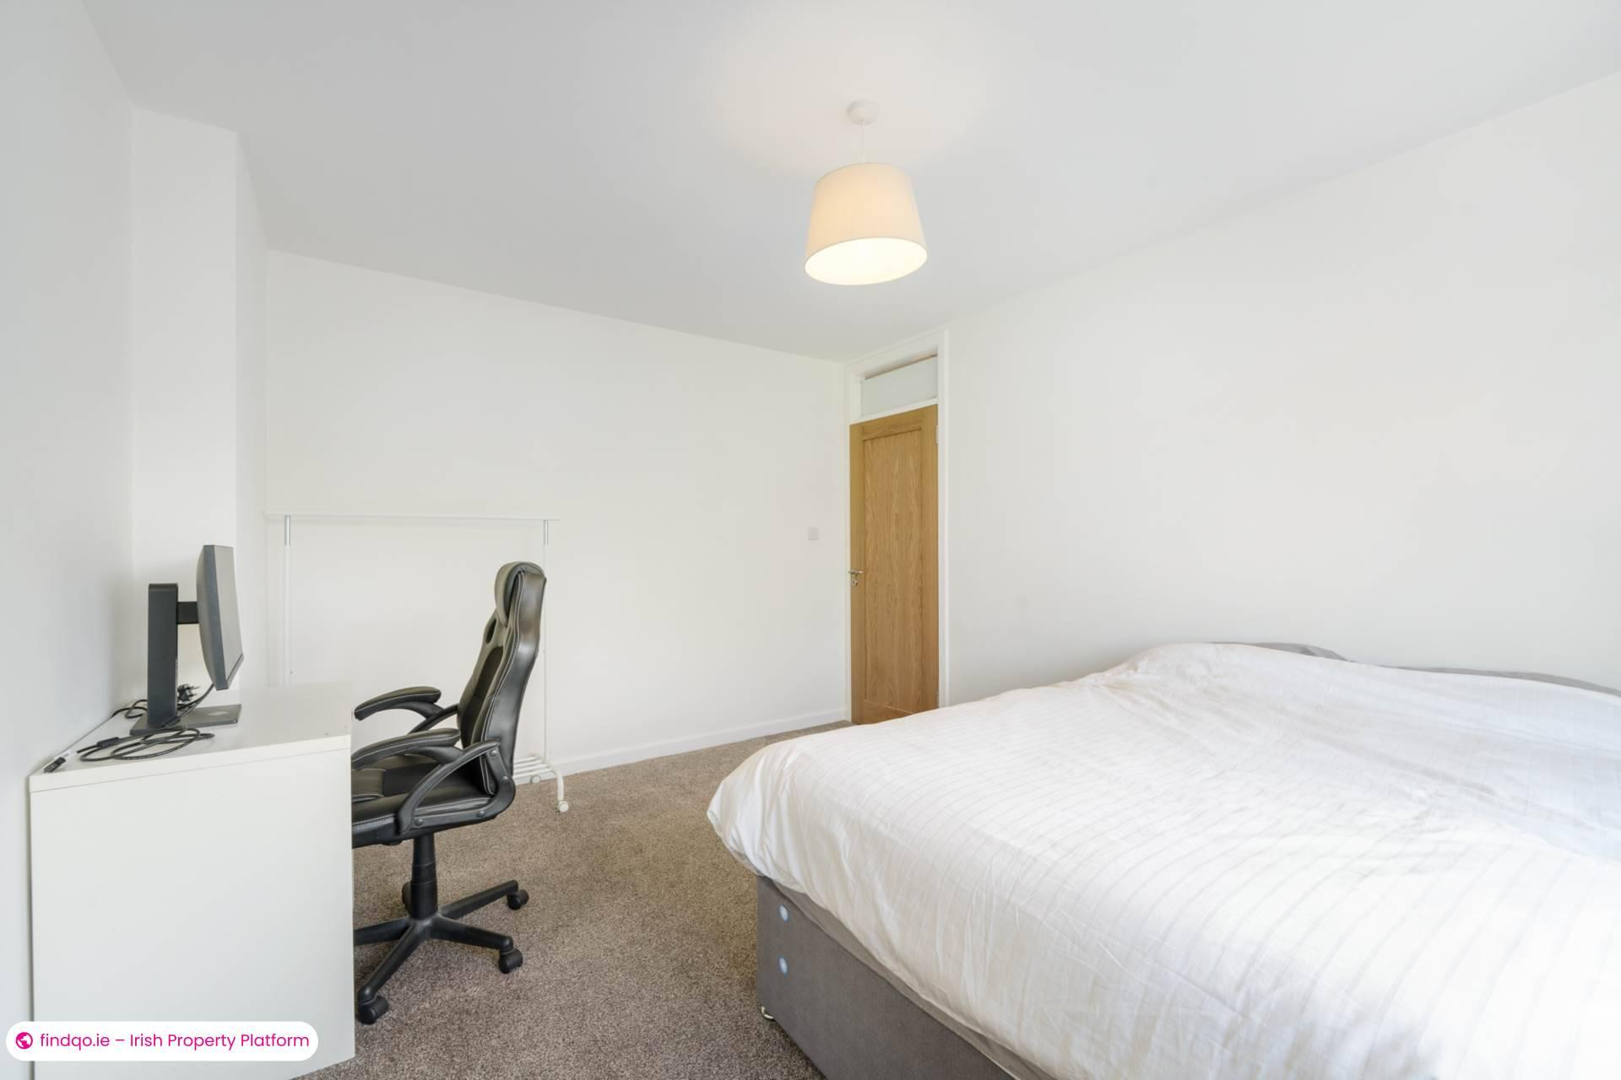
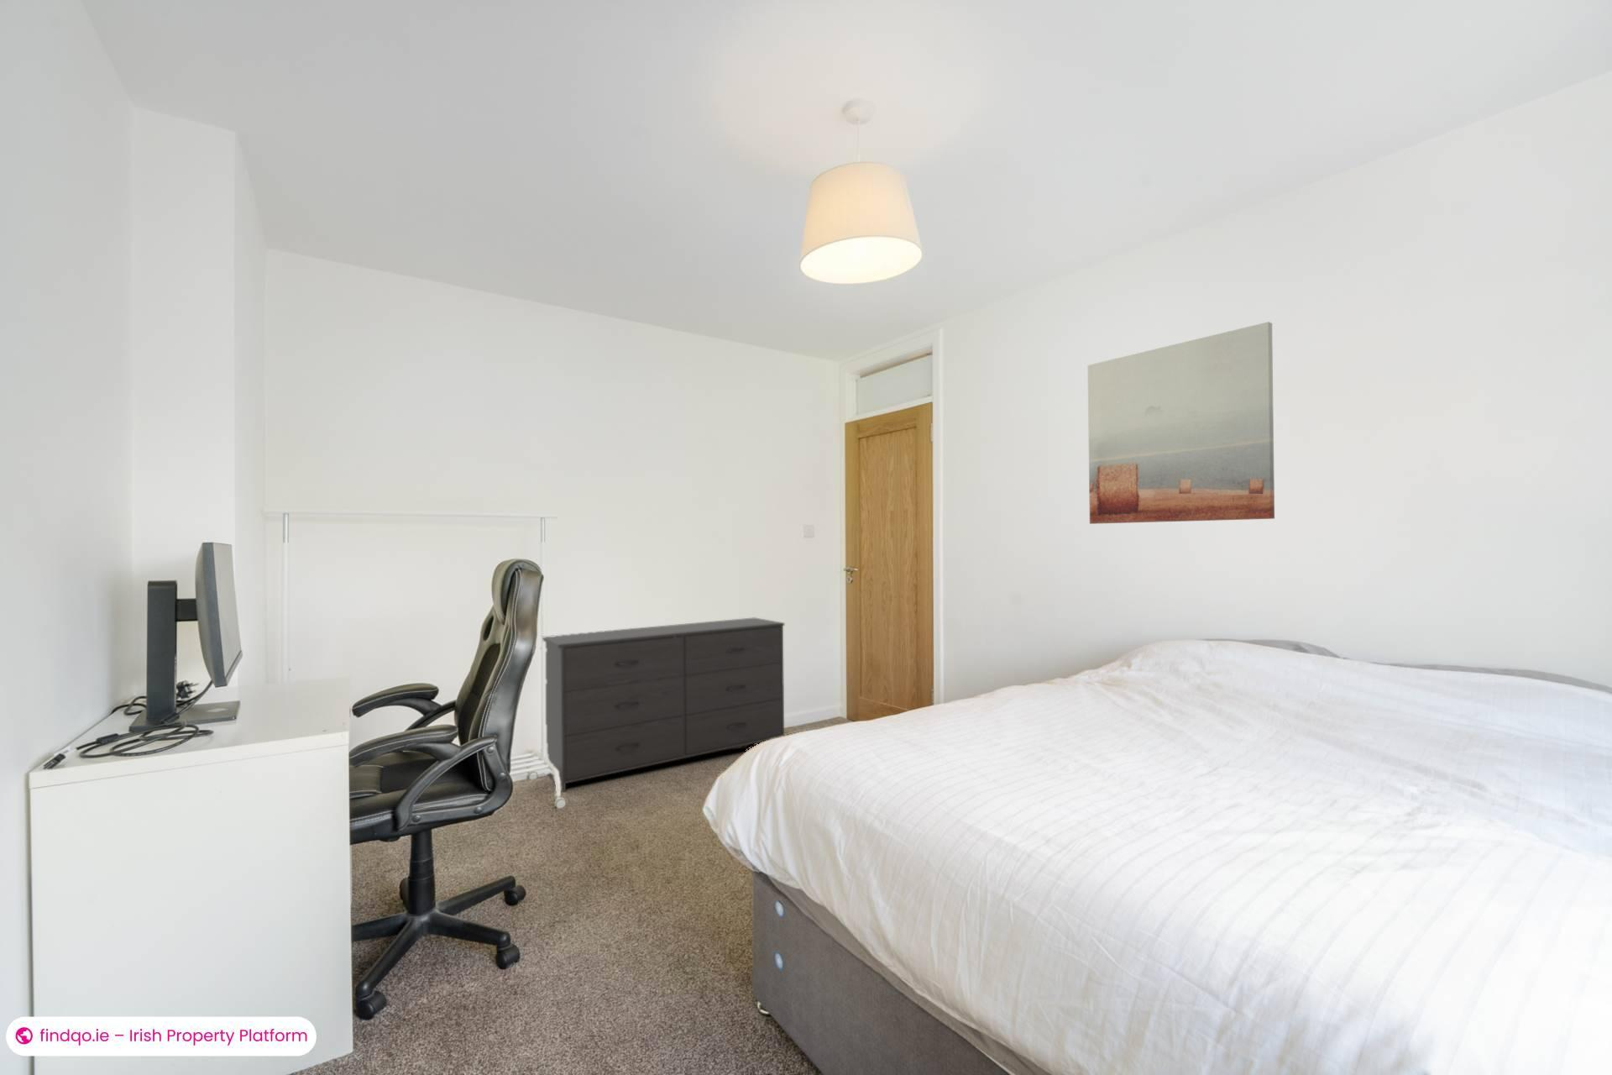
+ dresser [541,617,784,793]
+ wall art [1088,320,1275,524]
